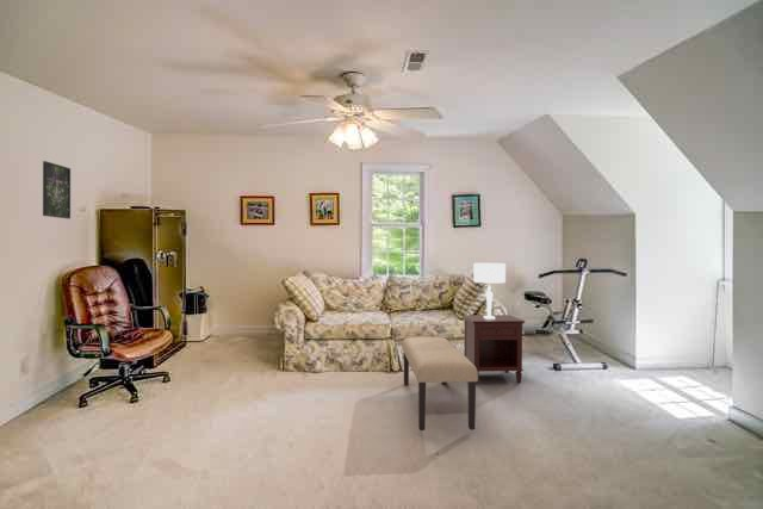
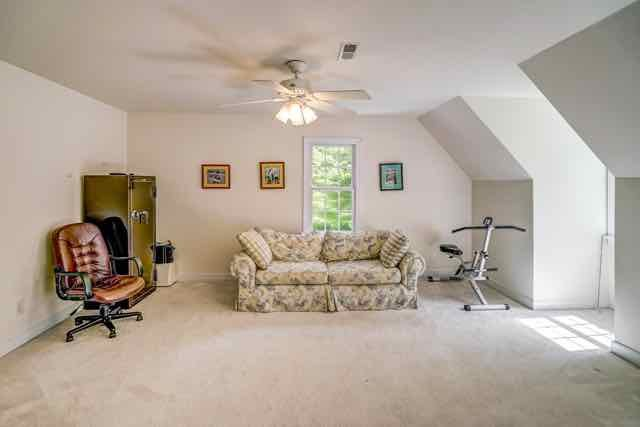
- table lamp [472,262,507,318]
- bench [401,336,479,432]
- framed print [42,160,72,221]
- nightstand [461,314,526,385]
